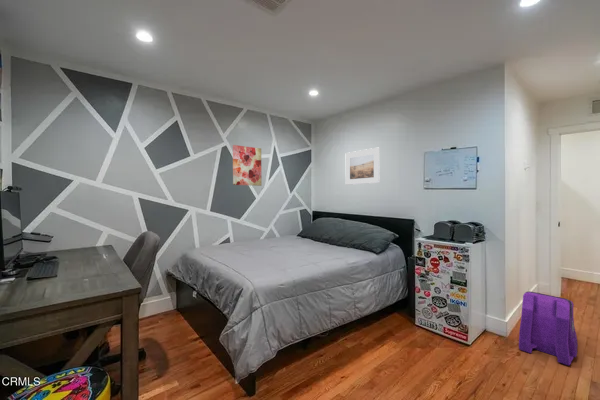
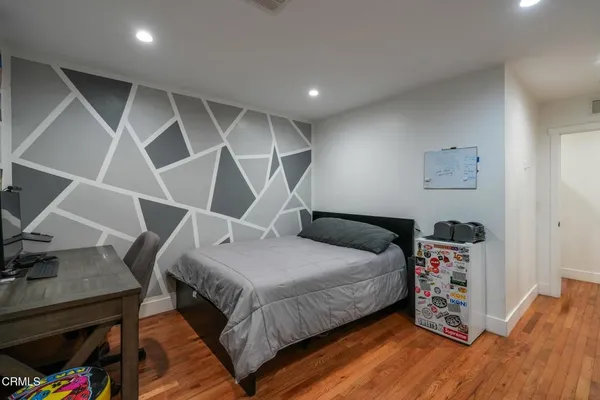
- wall art [232,144,263,187]
- backpack [518,290,579,366]
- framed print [345,147,380,186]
